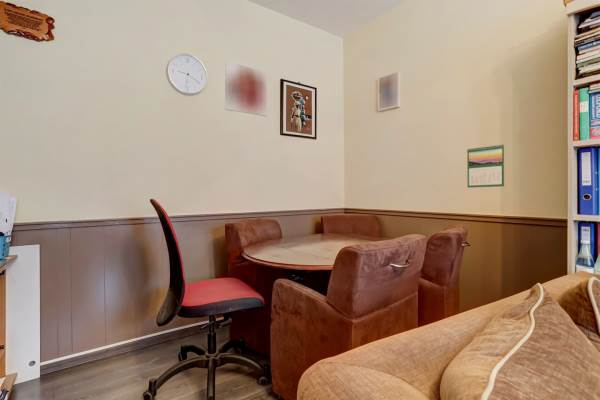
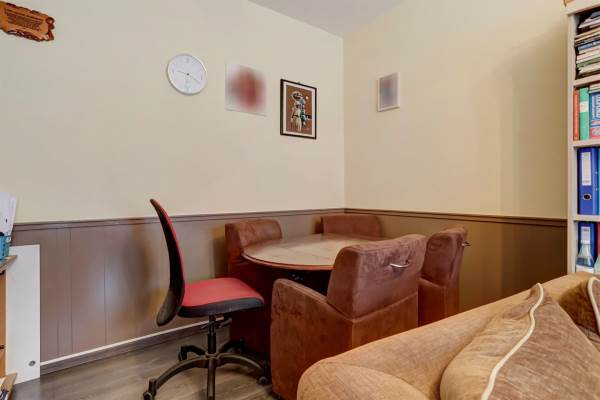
- calendar [466,143,505,189]
